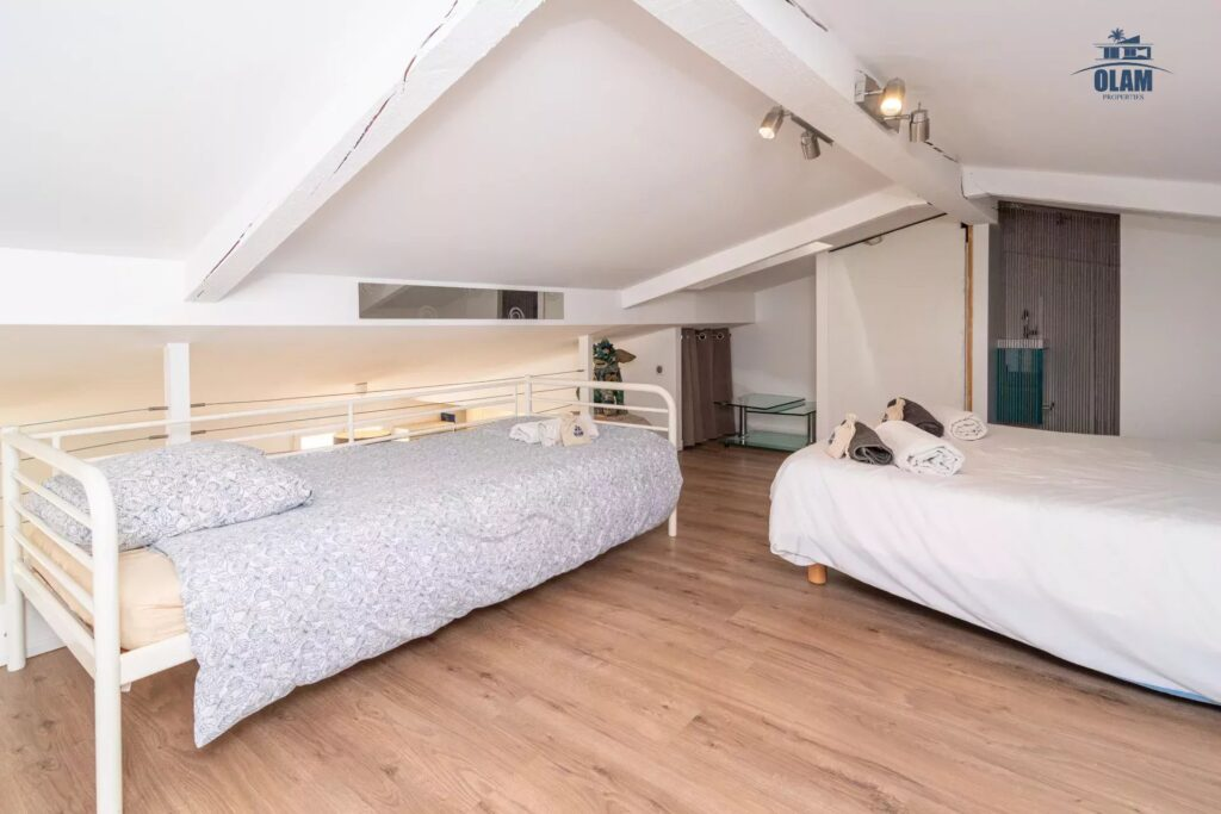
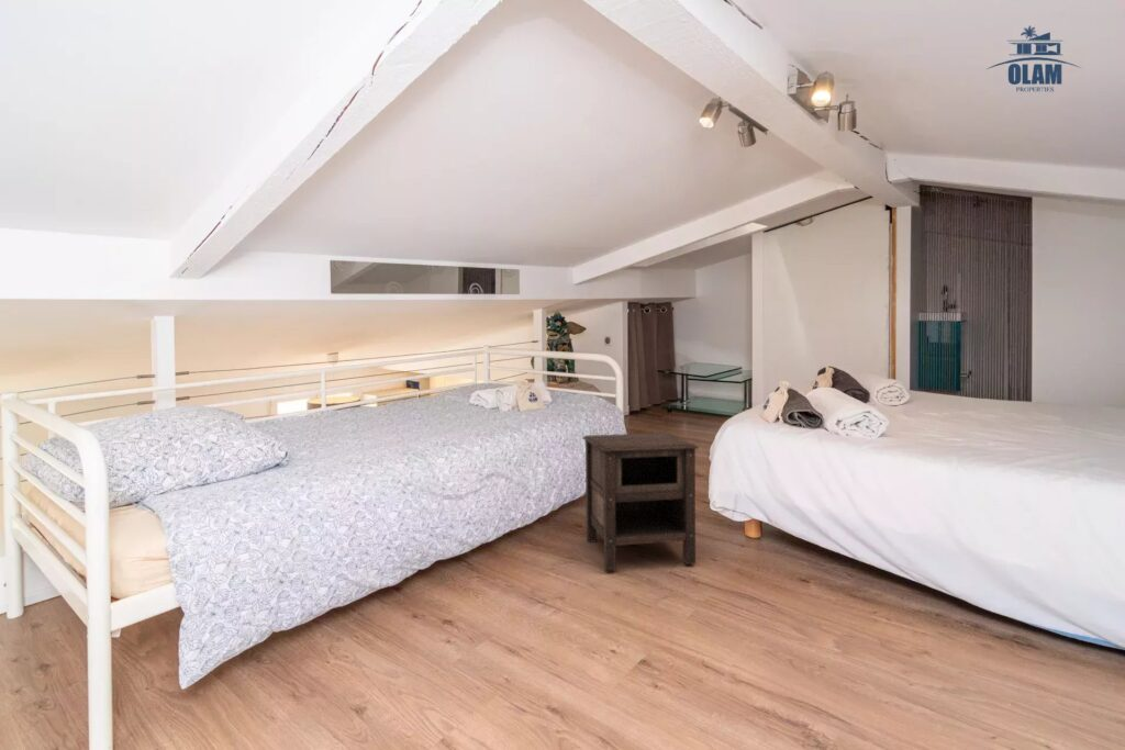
+ nightstand [582,432,700,571]
